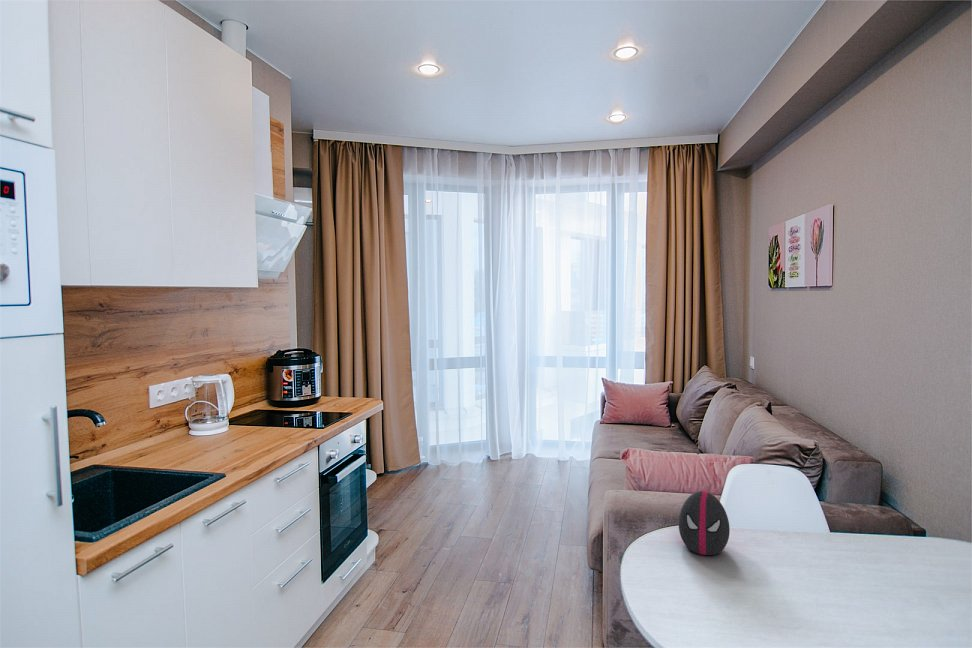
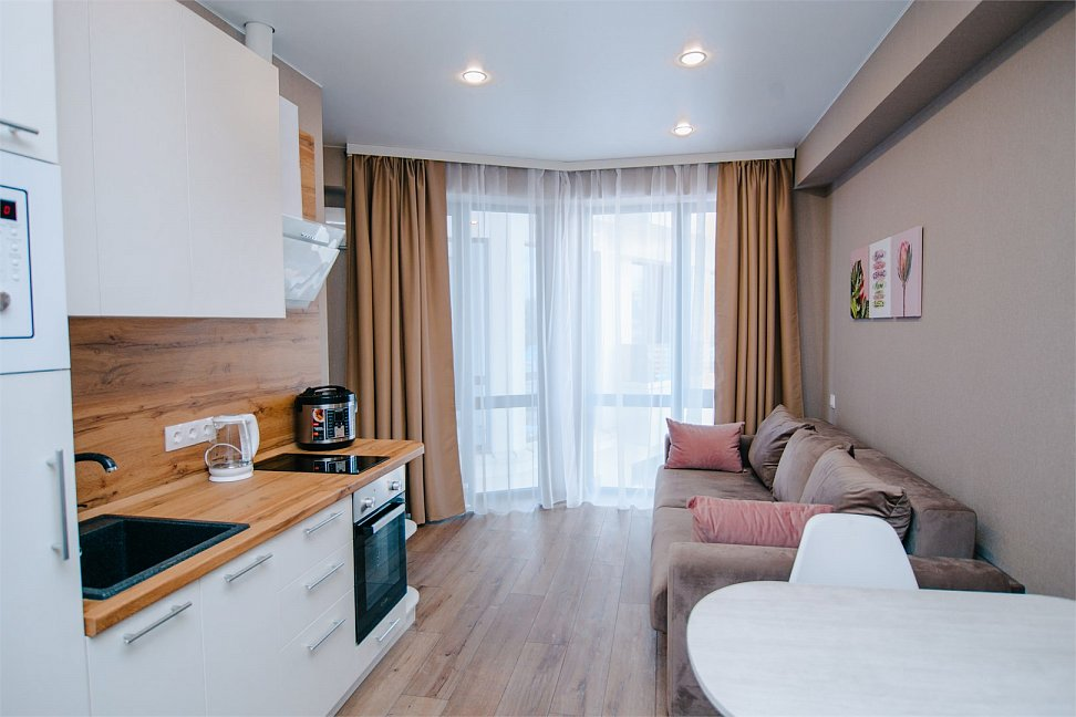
- decorative egg [678,490,731,556]
